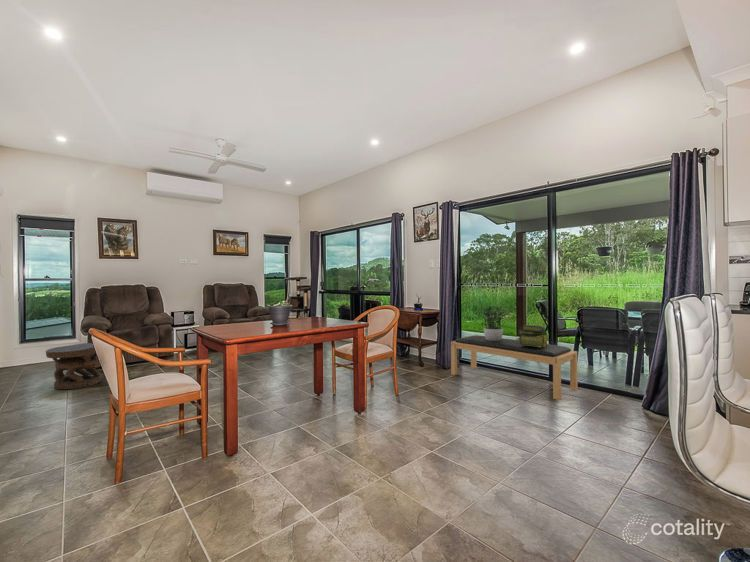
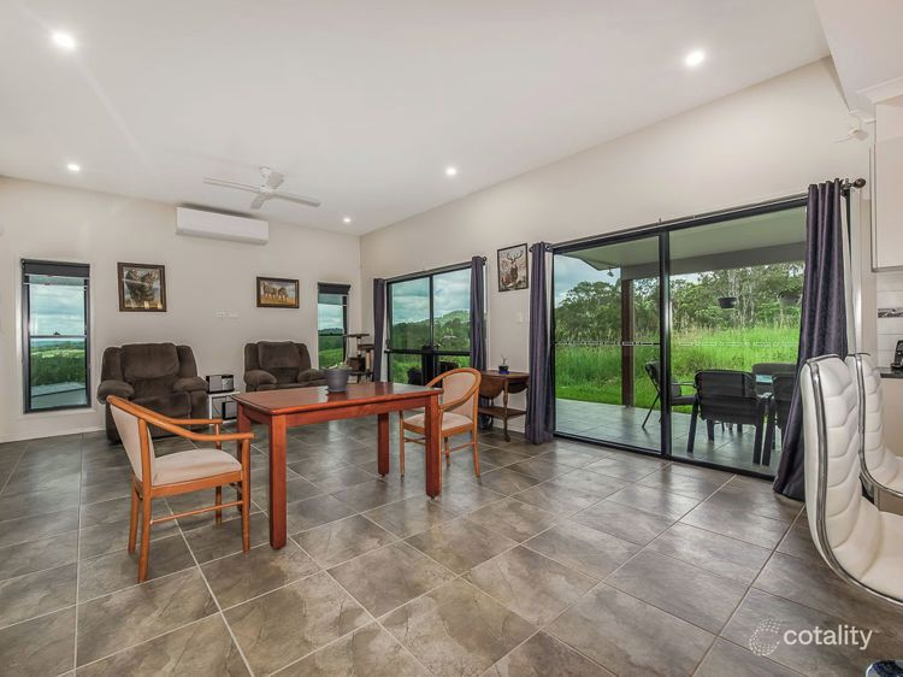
- potted plant [479,305,505,341]
- carved stool [45,342,102,390]
- bench [450,334,579,401]
- stack of books [517,324,549,347]
